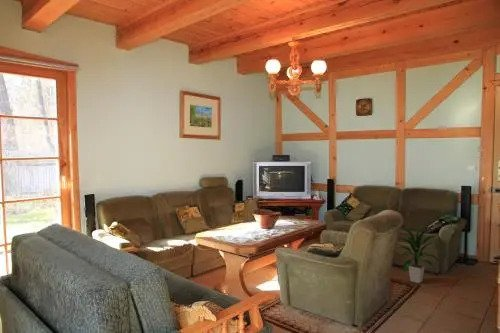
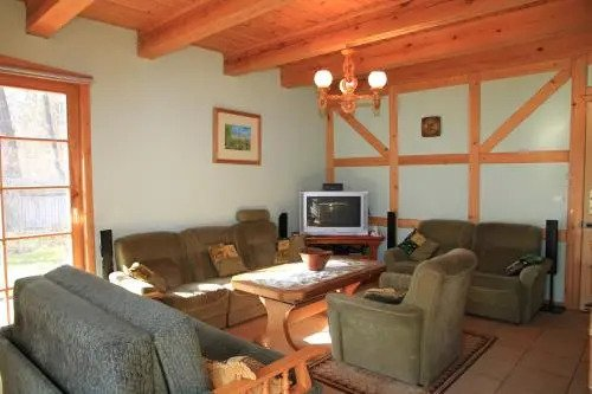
- indoor plant [397,223,442,284]
